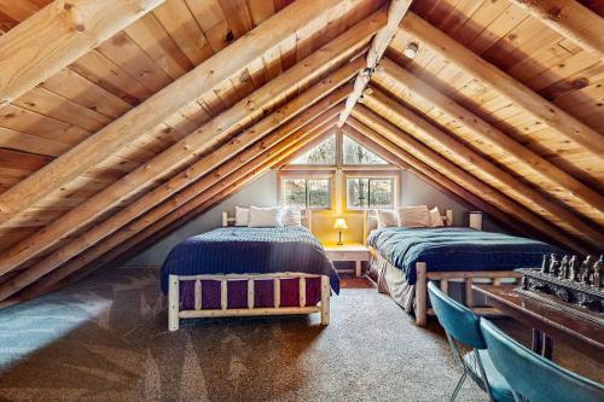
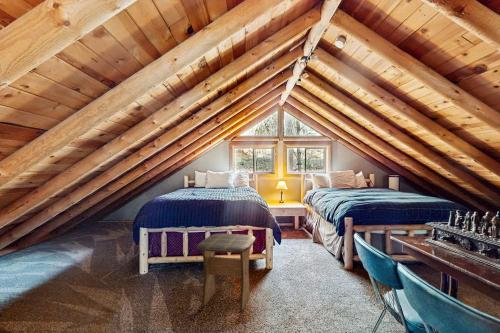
+ stool [195,233,256,313]
